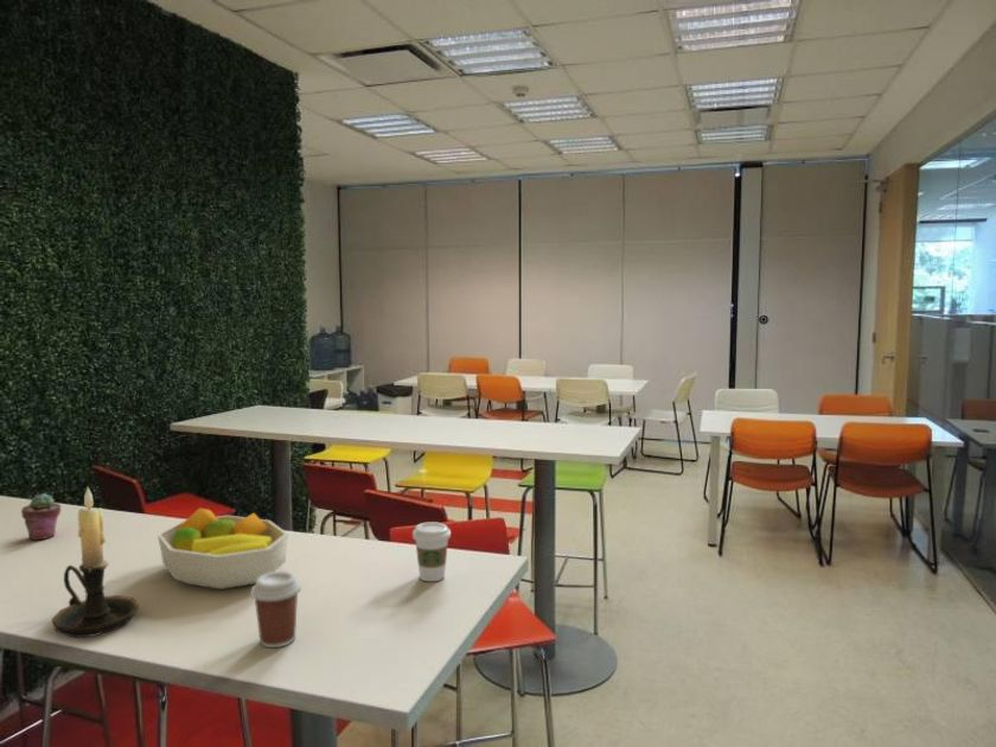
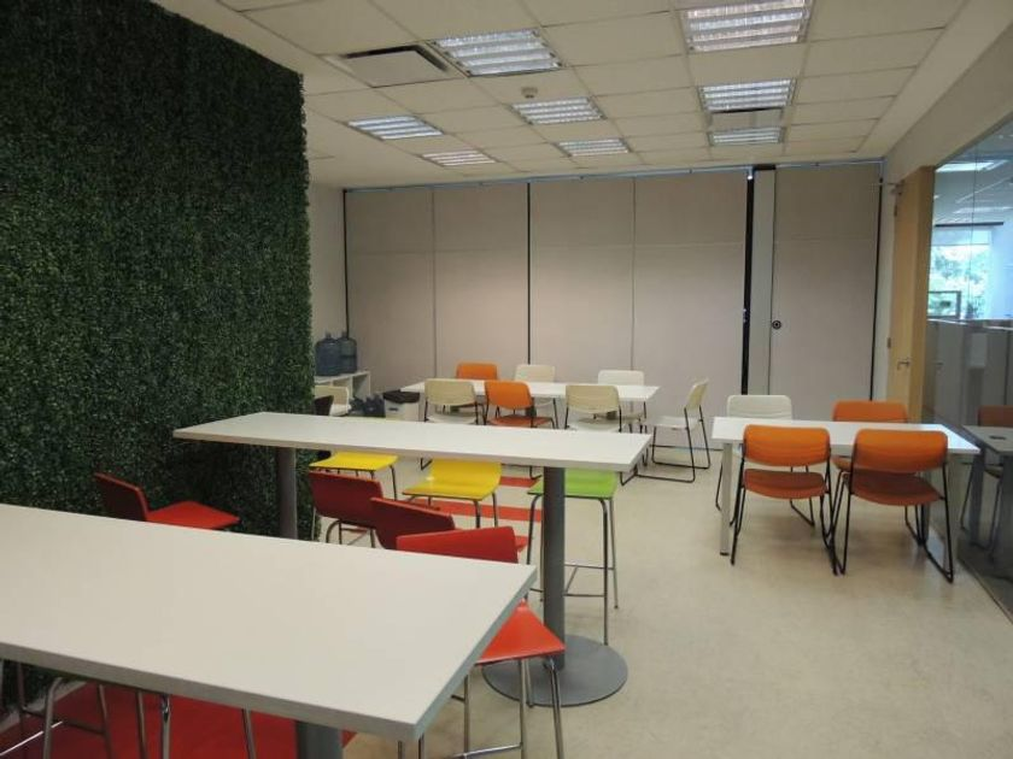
- candle holder [51,486,140,639]
- coffee cup [411,521,452,582]
- coffee cup [249,570,302,649]
- potted succulent [20,492,62,541]
- fruit bowl [157,506,289,590]
